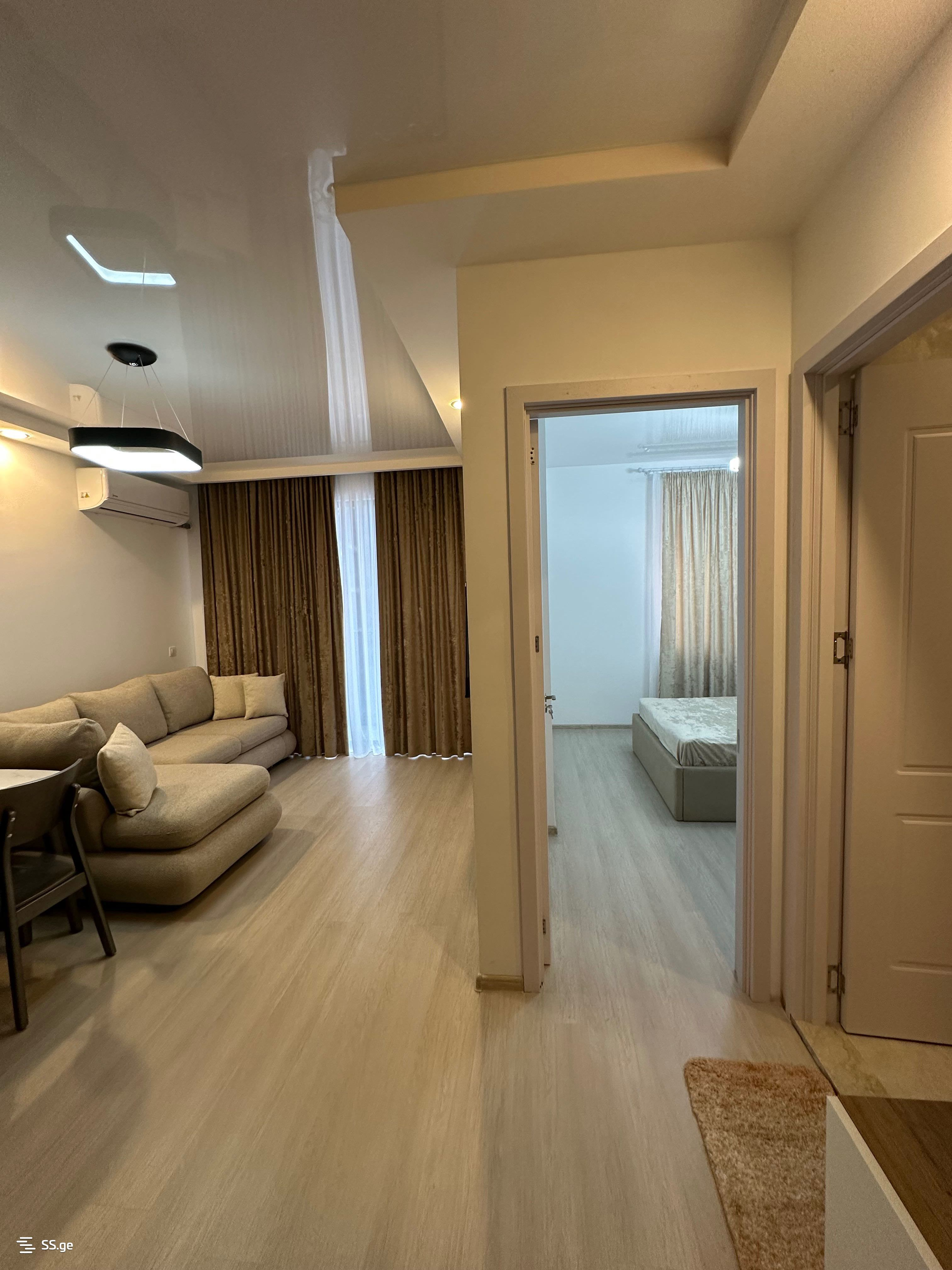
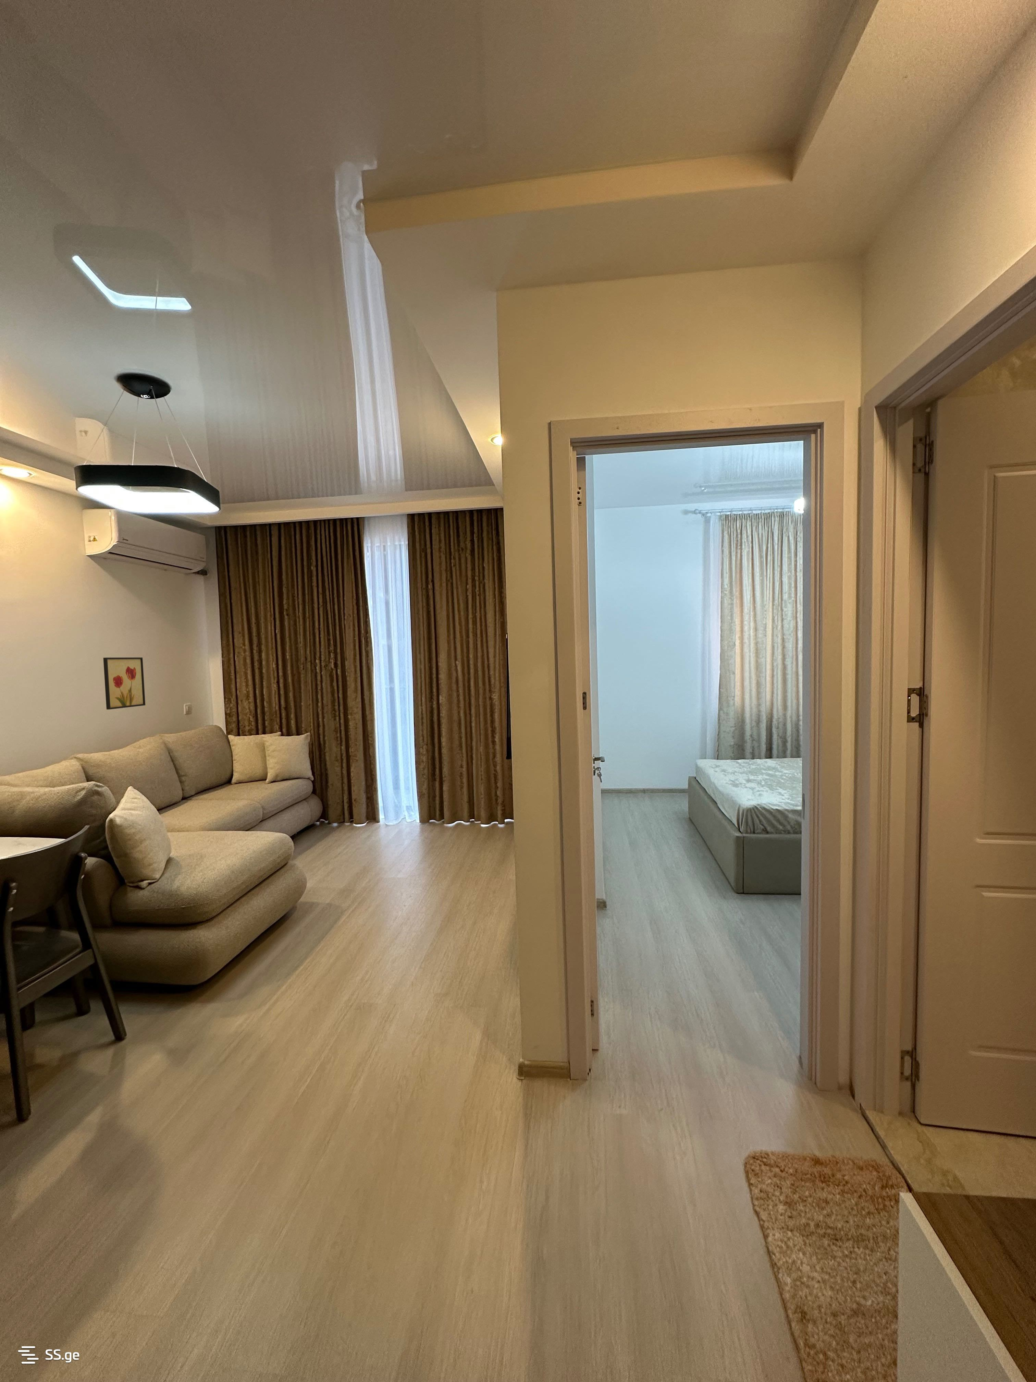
+ wall art [102,657,146,709]
